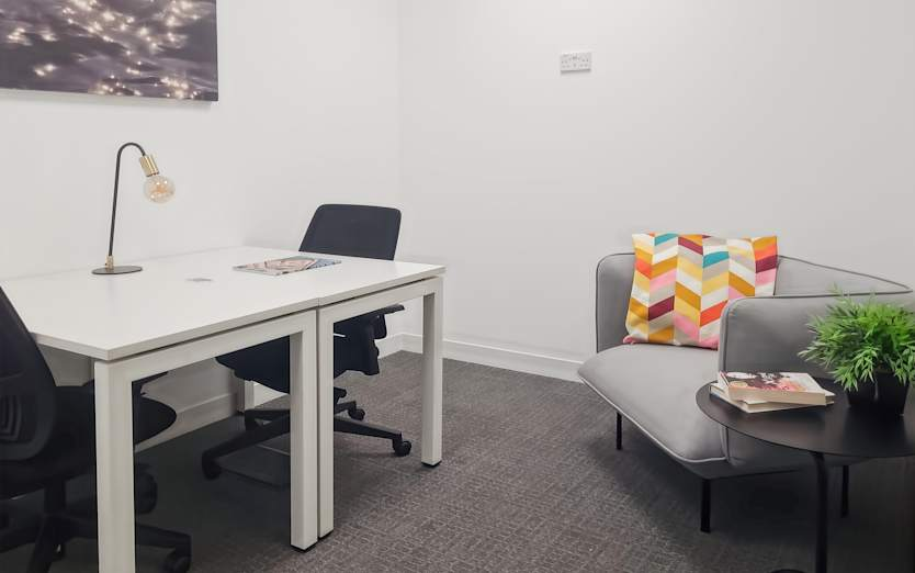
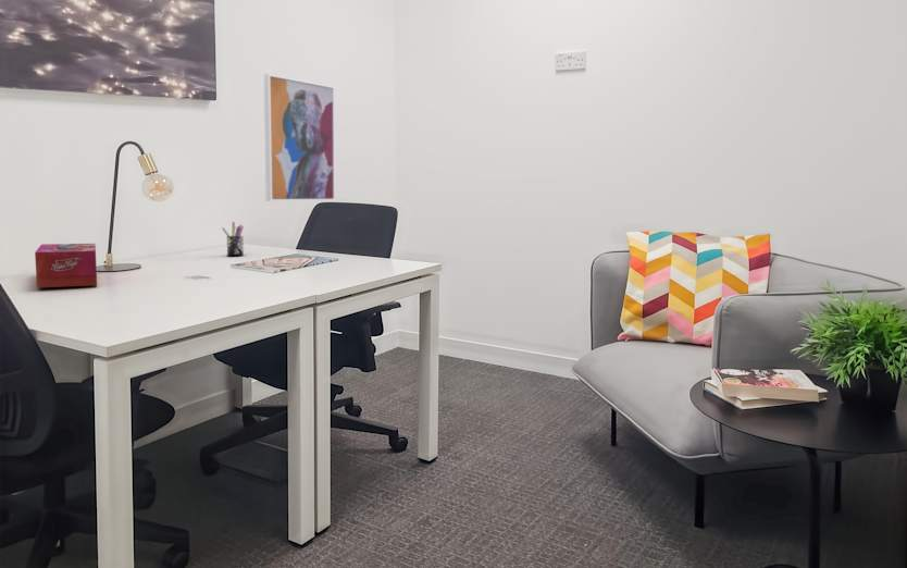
+ pen holder [221,221,245,257]
+ tissue box [34,243,98,288]
+ wall art [263,73,336,202]
